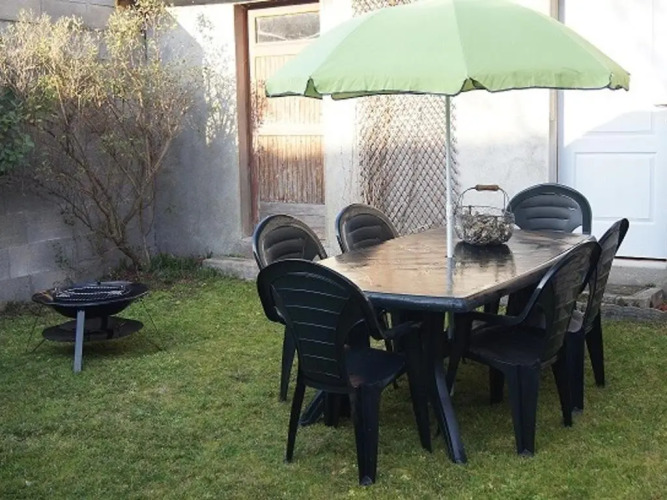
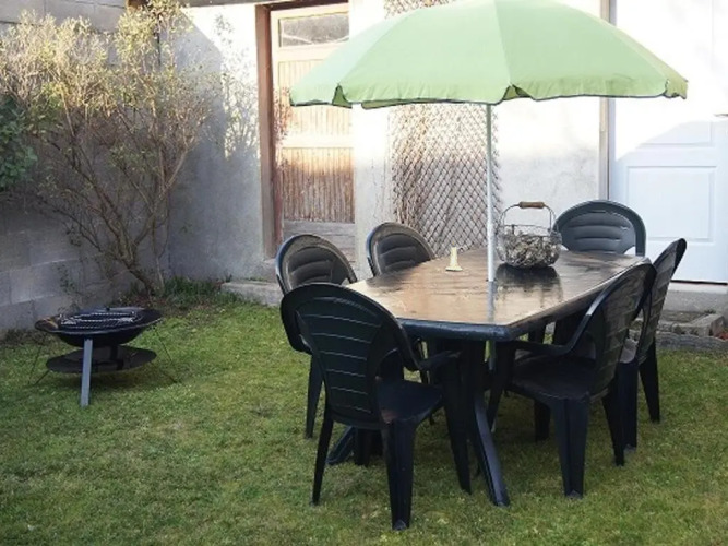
+ candle [444,240,464,271]
